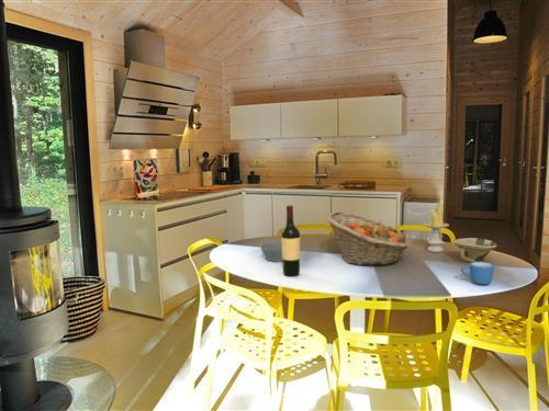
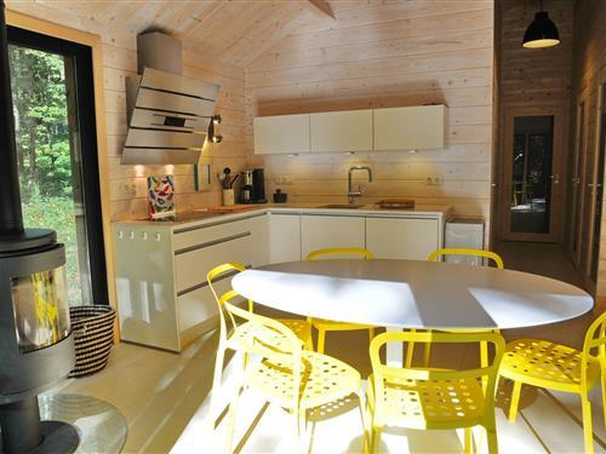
- mug [460,261,495,286]
- bowl [453,237,497,263]
- candle [422,202,450,253]
- wine bottle [280,204,301,277]
- bowl [259,241,282,263]
- fruit basket [325,210,411,266]
